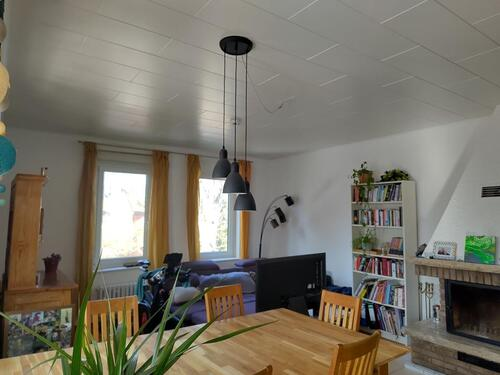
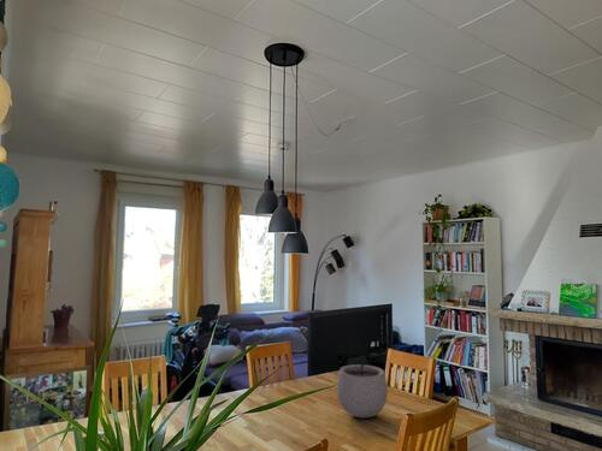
+ plant pot [336,350,389,419]
